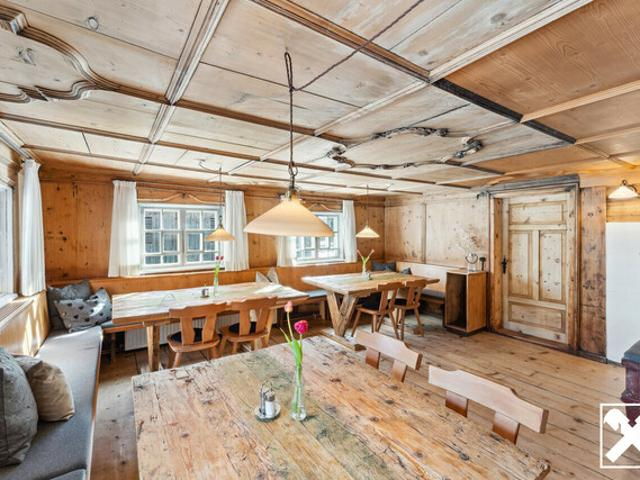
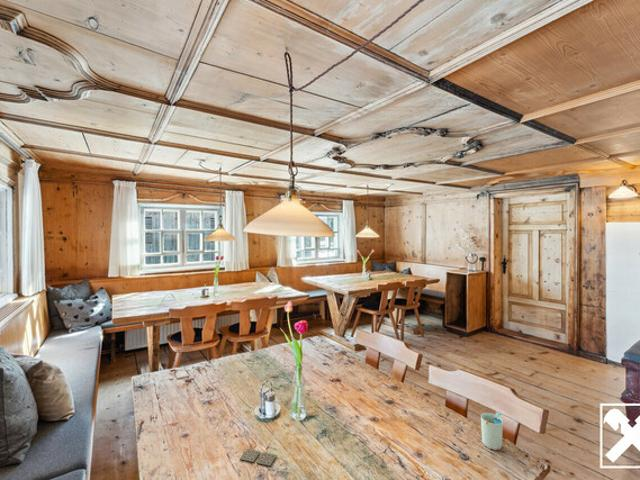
+ coaster [239,448,278,467]
+ cup [480,412,504,451]
